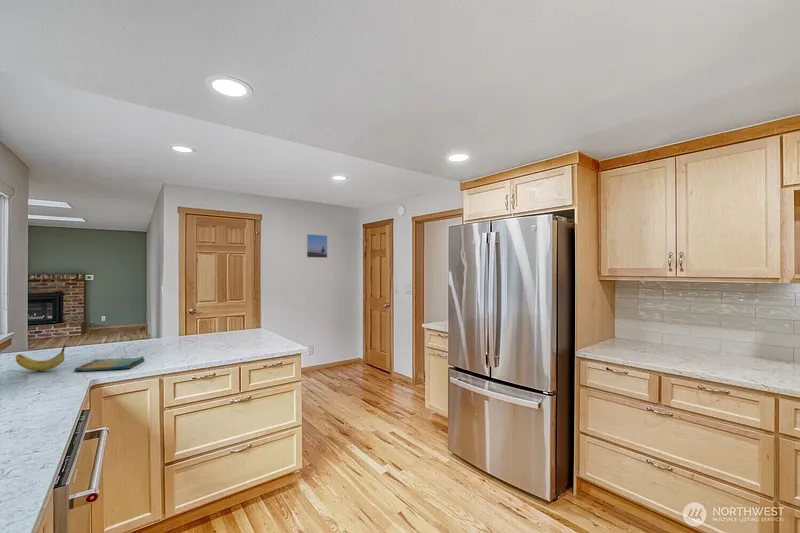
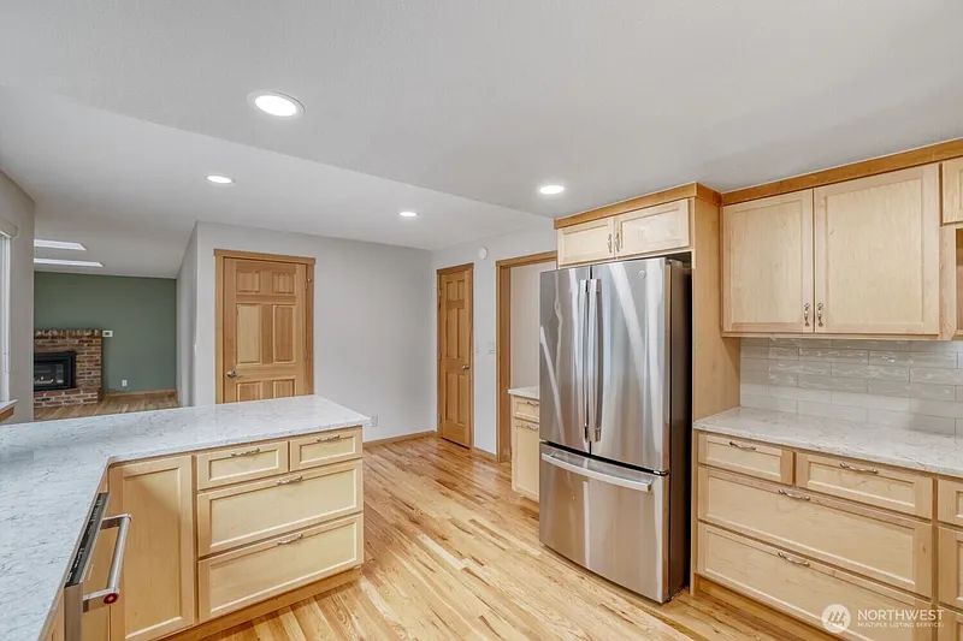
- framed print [305,233,328,259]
- fruit [15,343,67,372]
- dish towel [73,356,146,373]
